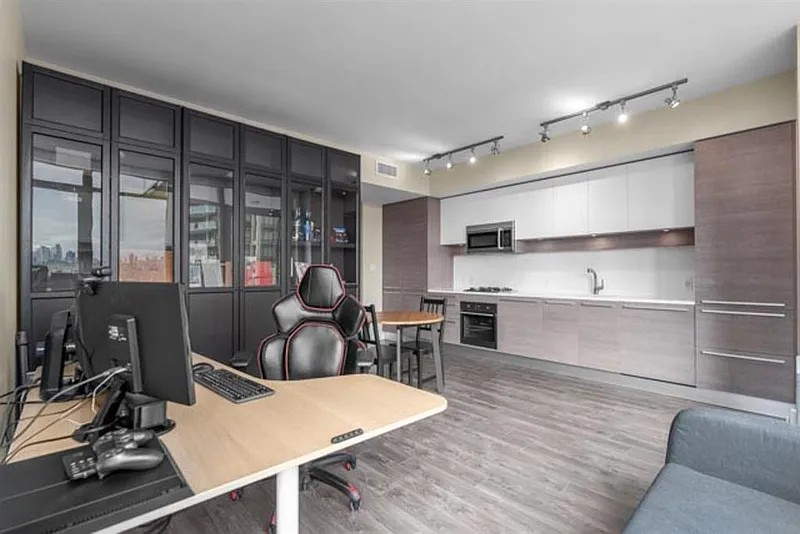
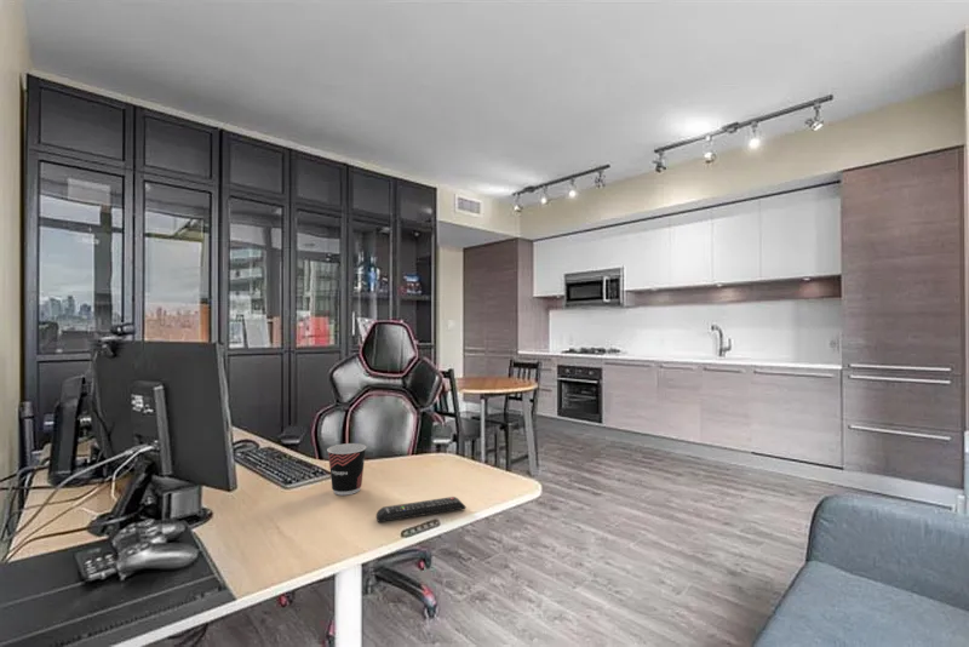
+ remote control [375,496,466,523]
+ cup [326,442,367,496]
